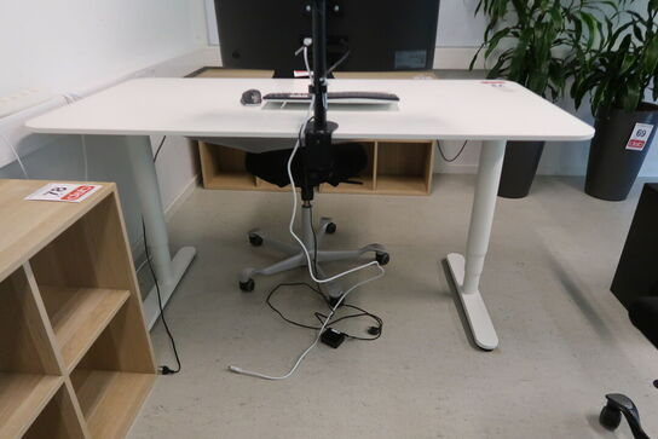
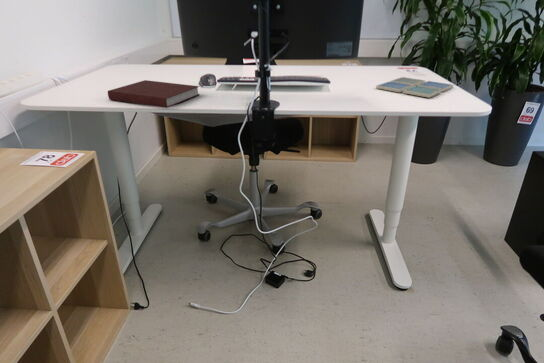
+ drink coaster [375,76,455,99]
+ notebook [107,79,201,109]
